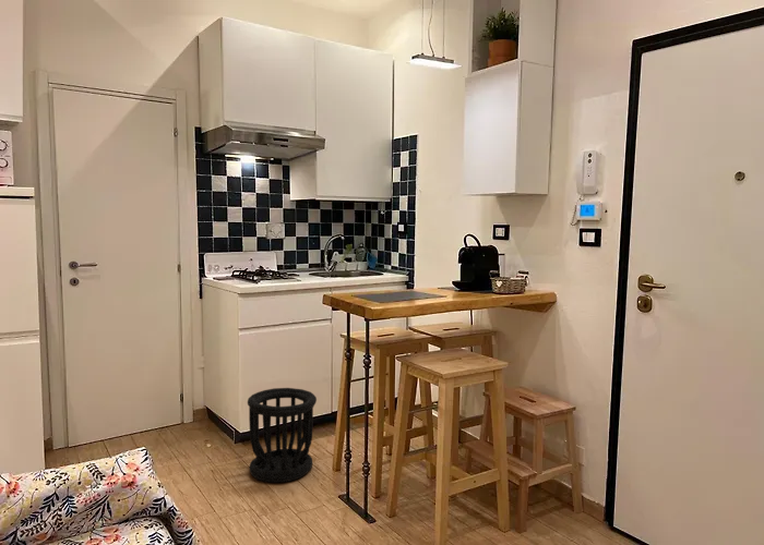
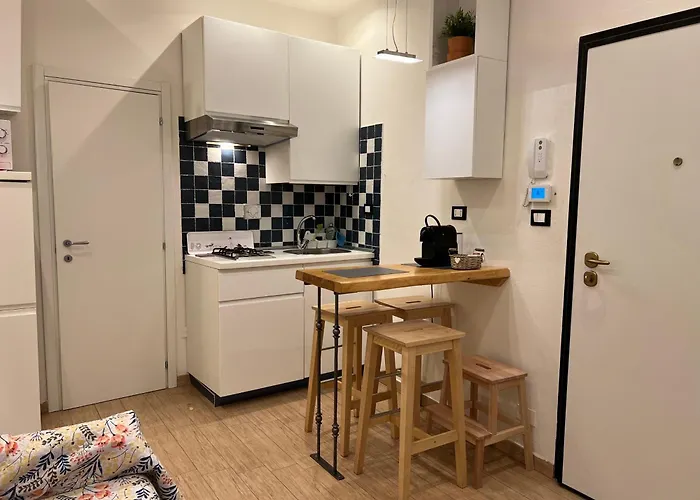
- wastebasket [247,387,318,484]
